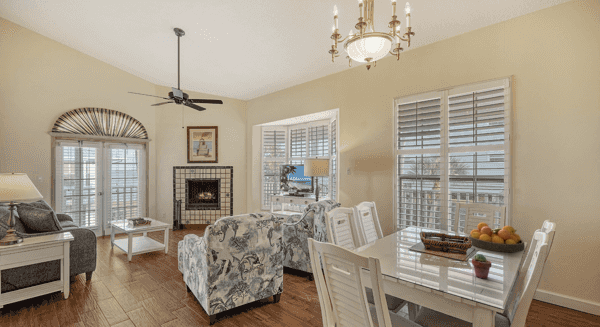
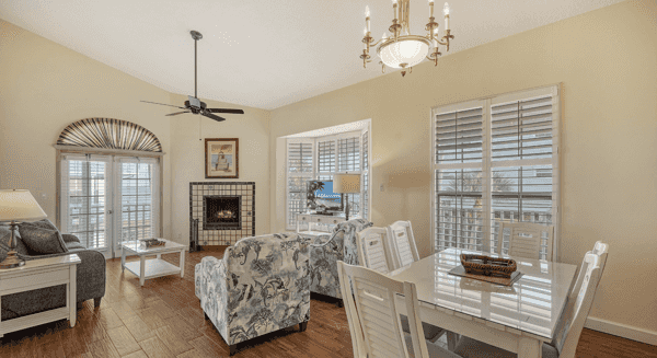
- potted succulent [471,253,492,279]
- fruit bowl [468,222,526,253]
